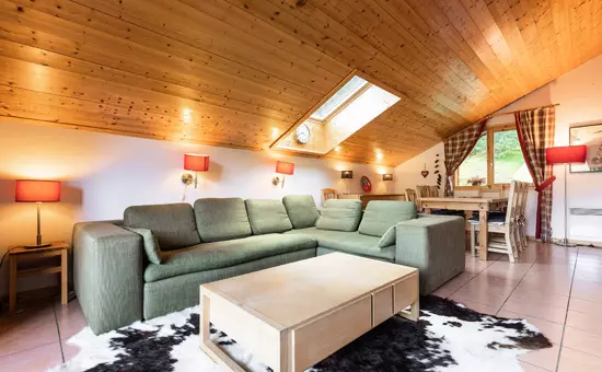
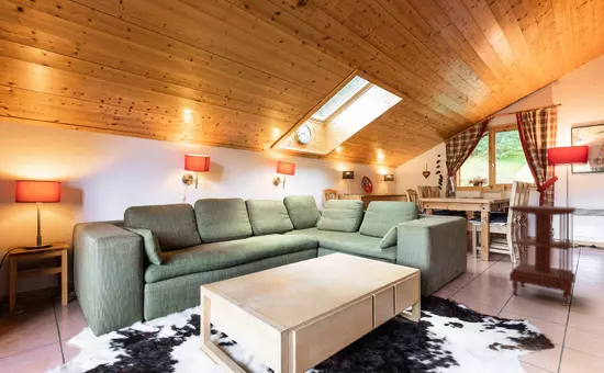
+ side table [507,204,578,307]
